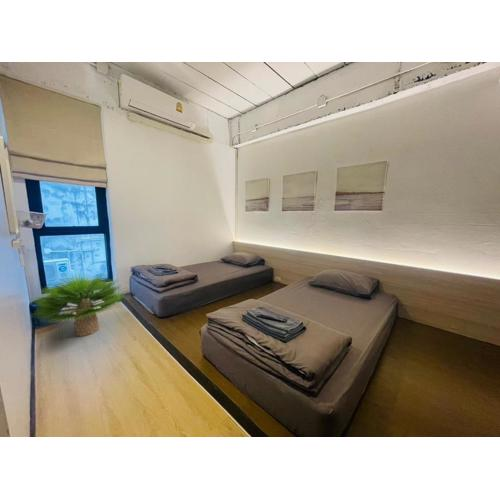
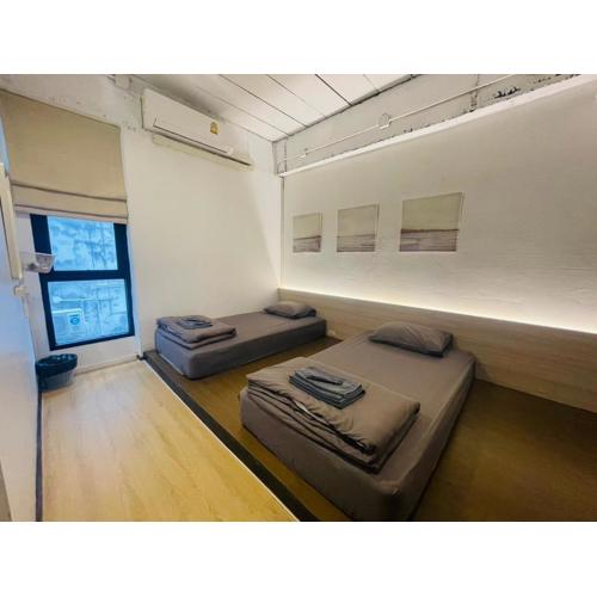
- potted plant [28,273,126,338]
